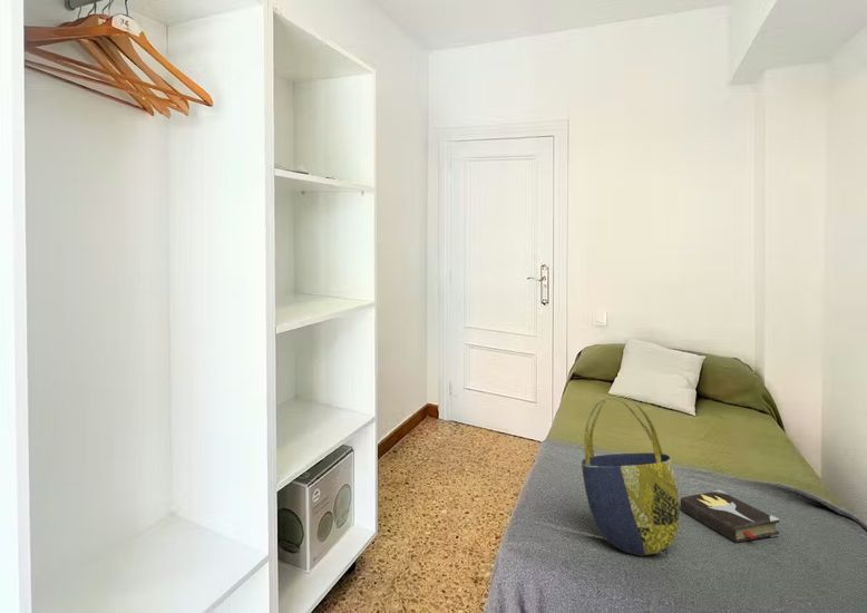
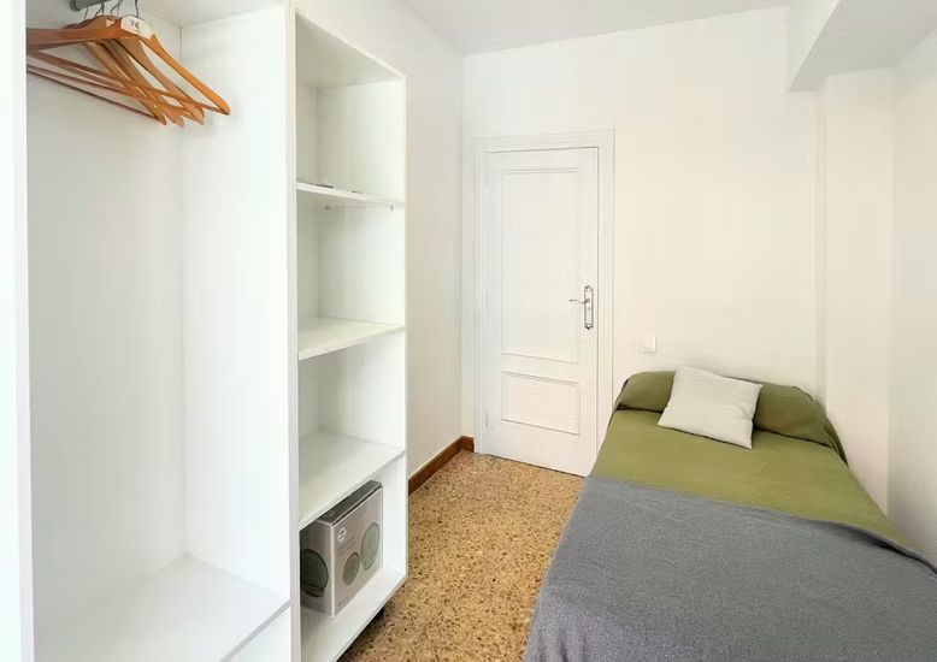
- tote bag [581,395,681,556]
- hardback book [680,488,781,544]
